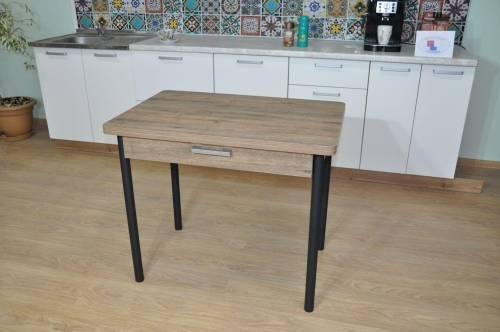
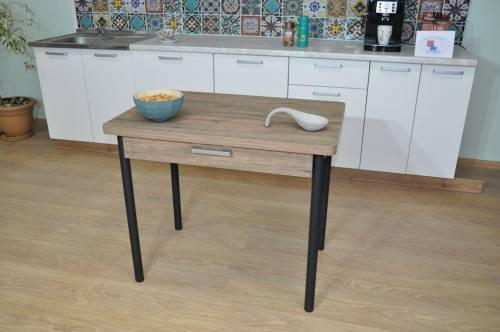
+ spoon rest [264,107,329,132]
+ cereal bowl [132,88,185,122]
